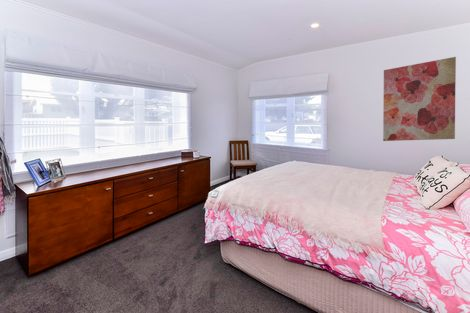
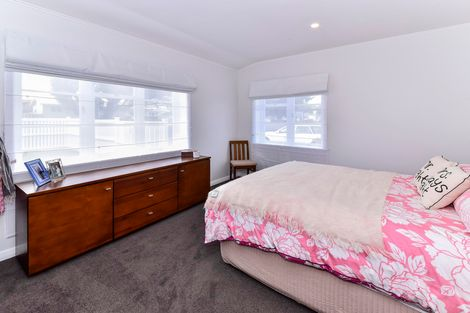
- wall art [382,56,457,142]
